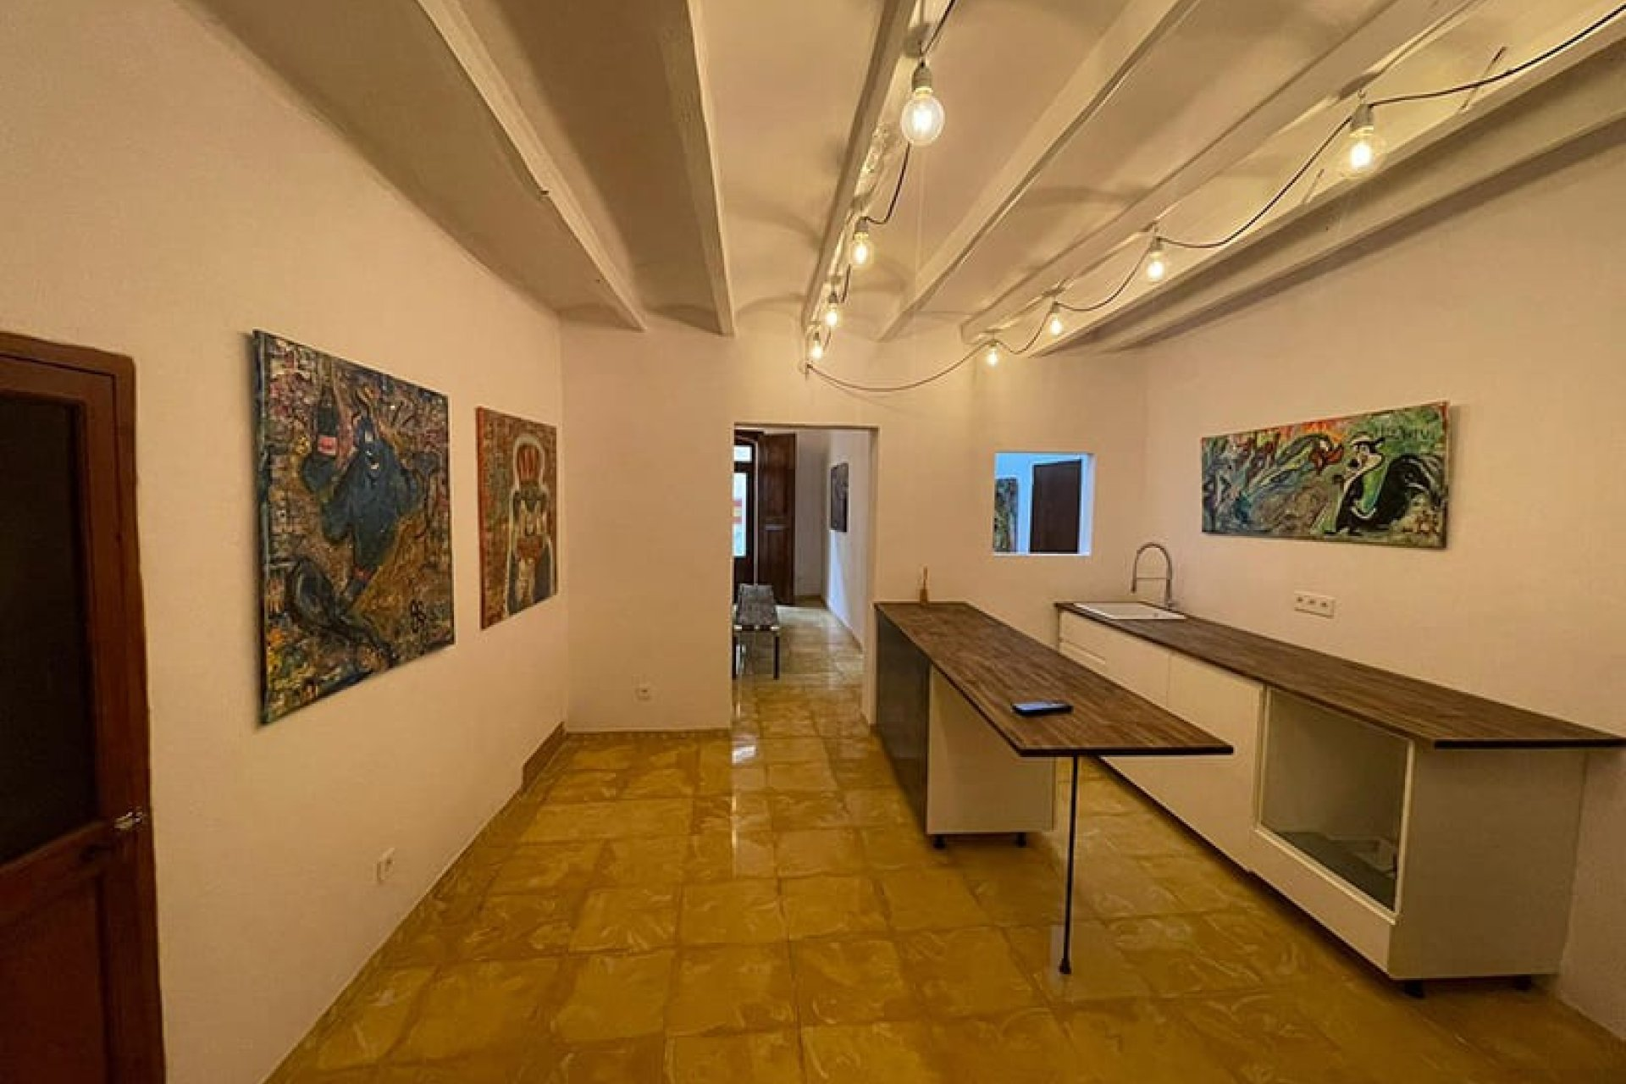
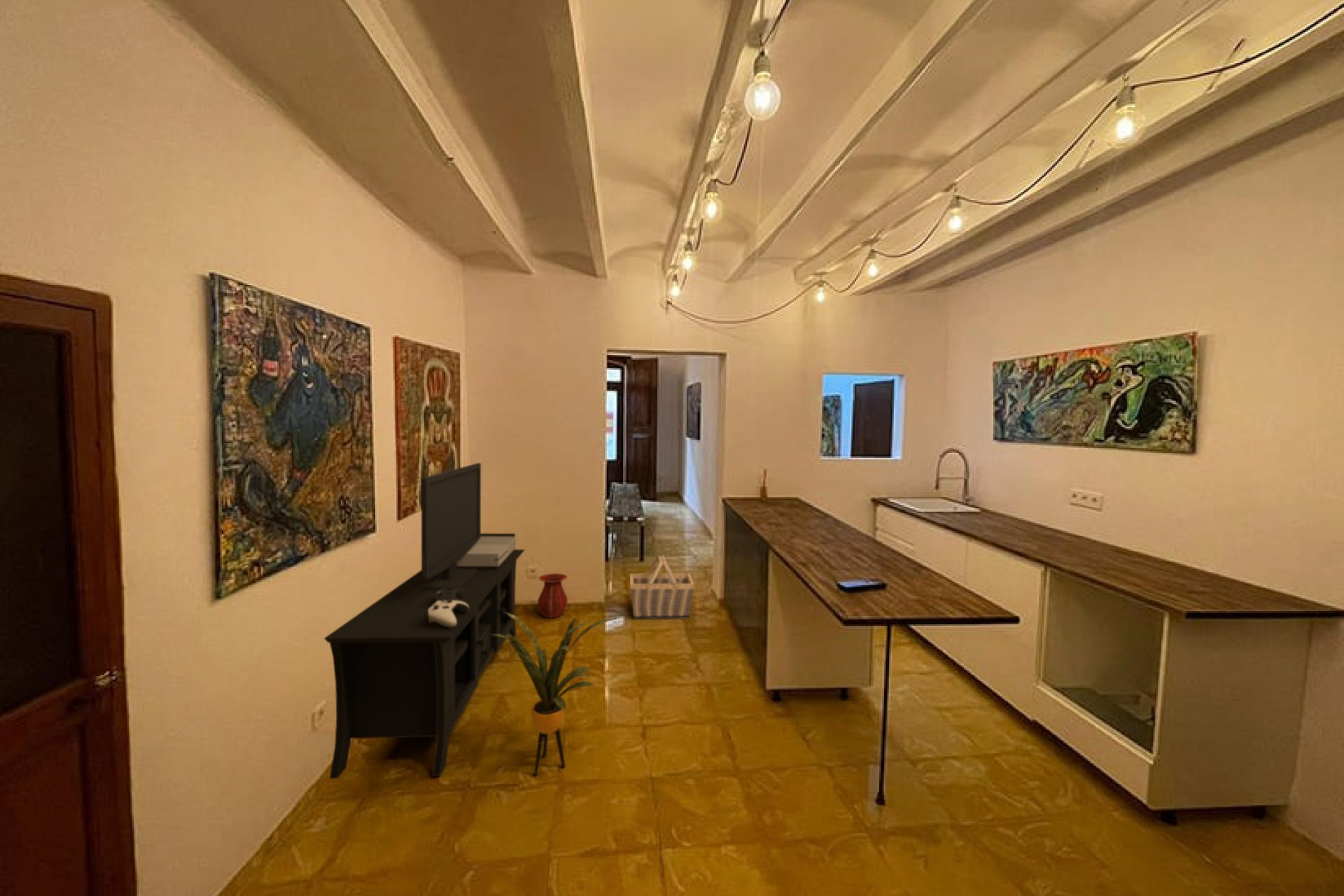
+ house plant [491,612,621,776]
+ basket [629,554,695,620]
+ media console [323,462,526,780]
+ vase [537,573,568,619]
